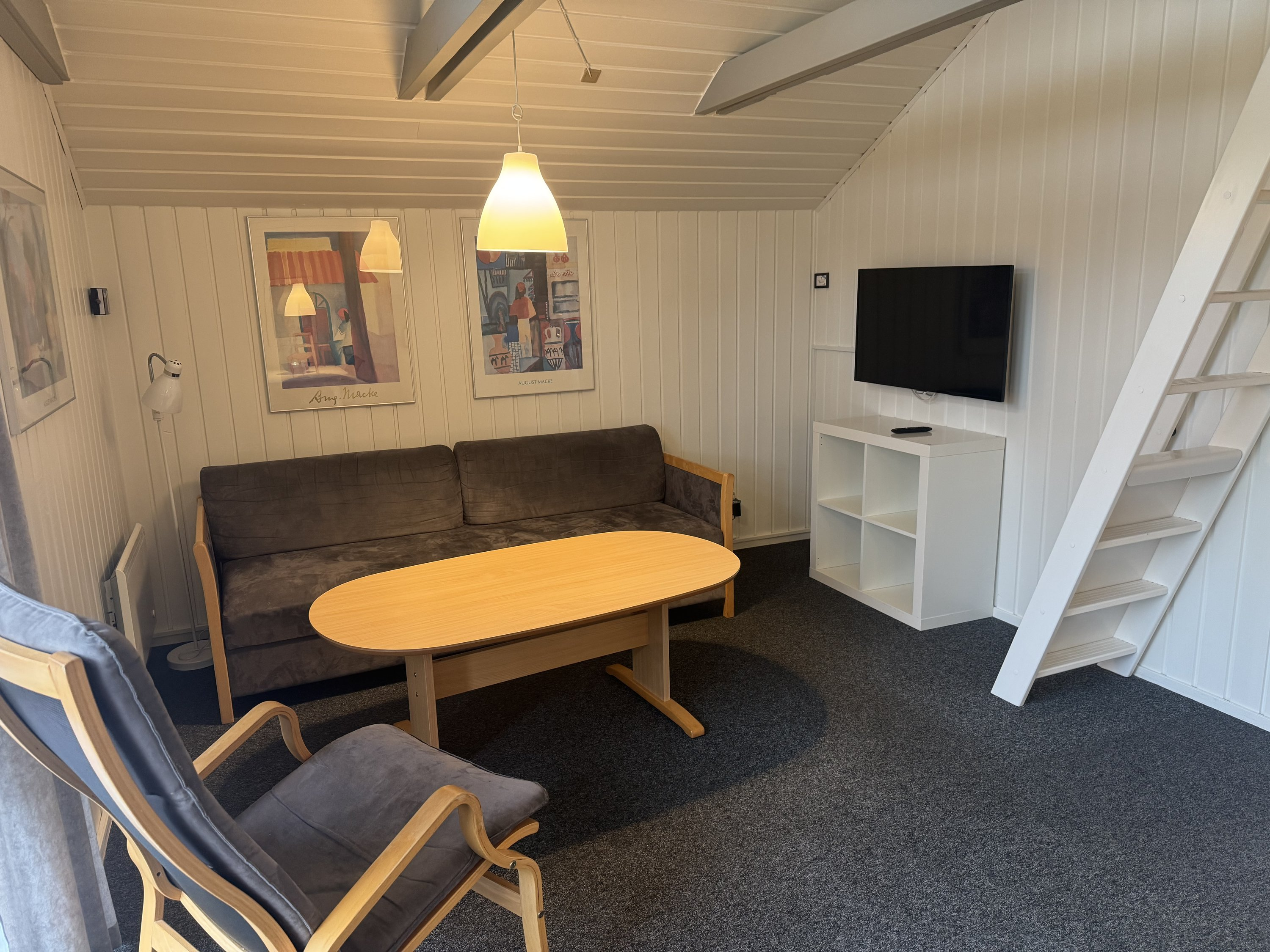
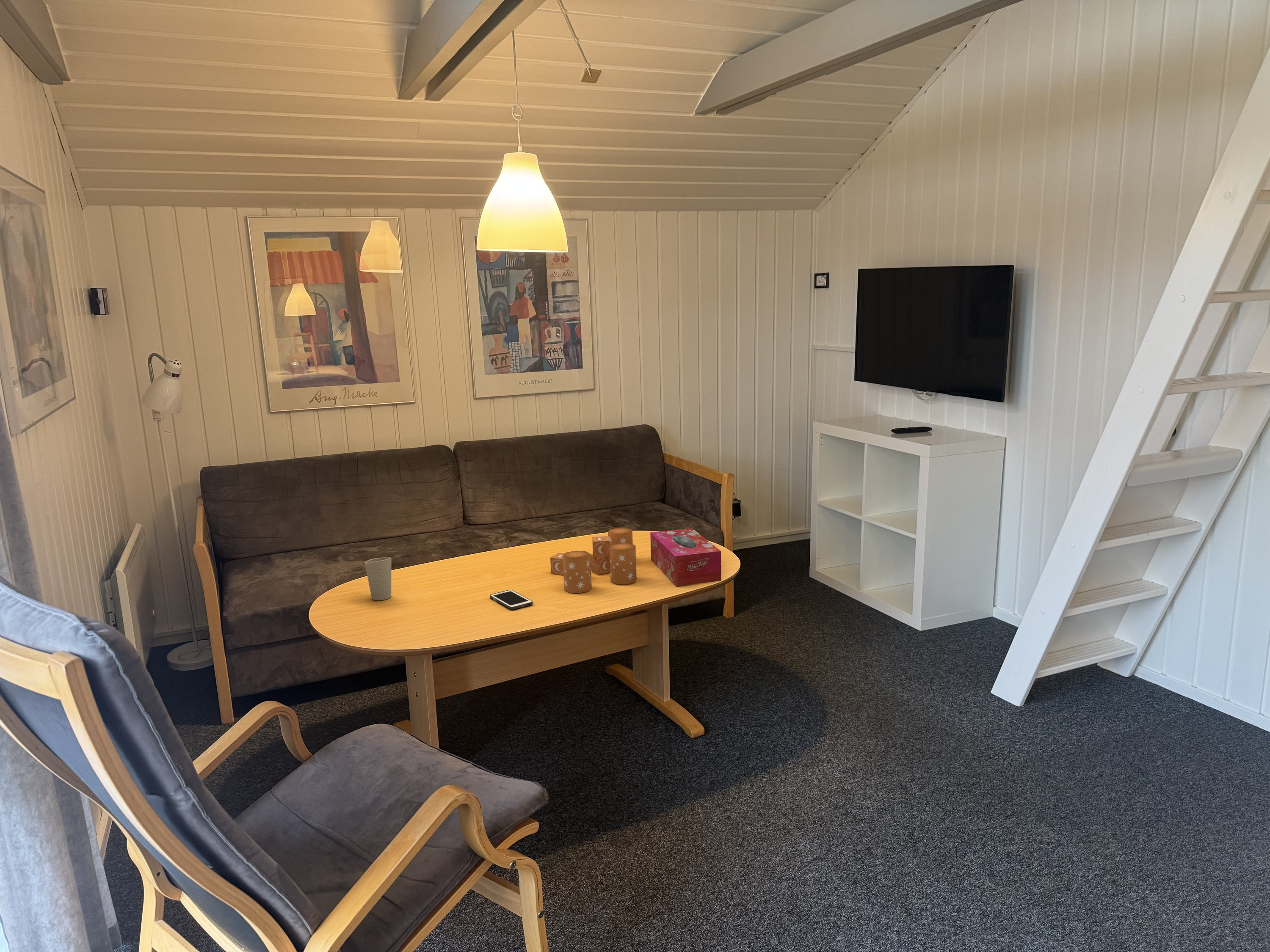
+ cell phone [489,589,533,610]
+ candle [550,527,637,594]
+ cup [364,557,392,601]
+ tissue box [650,528,722,586]
